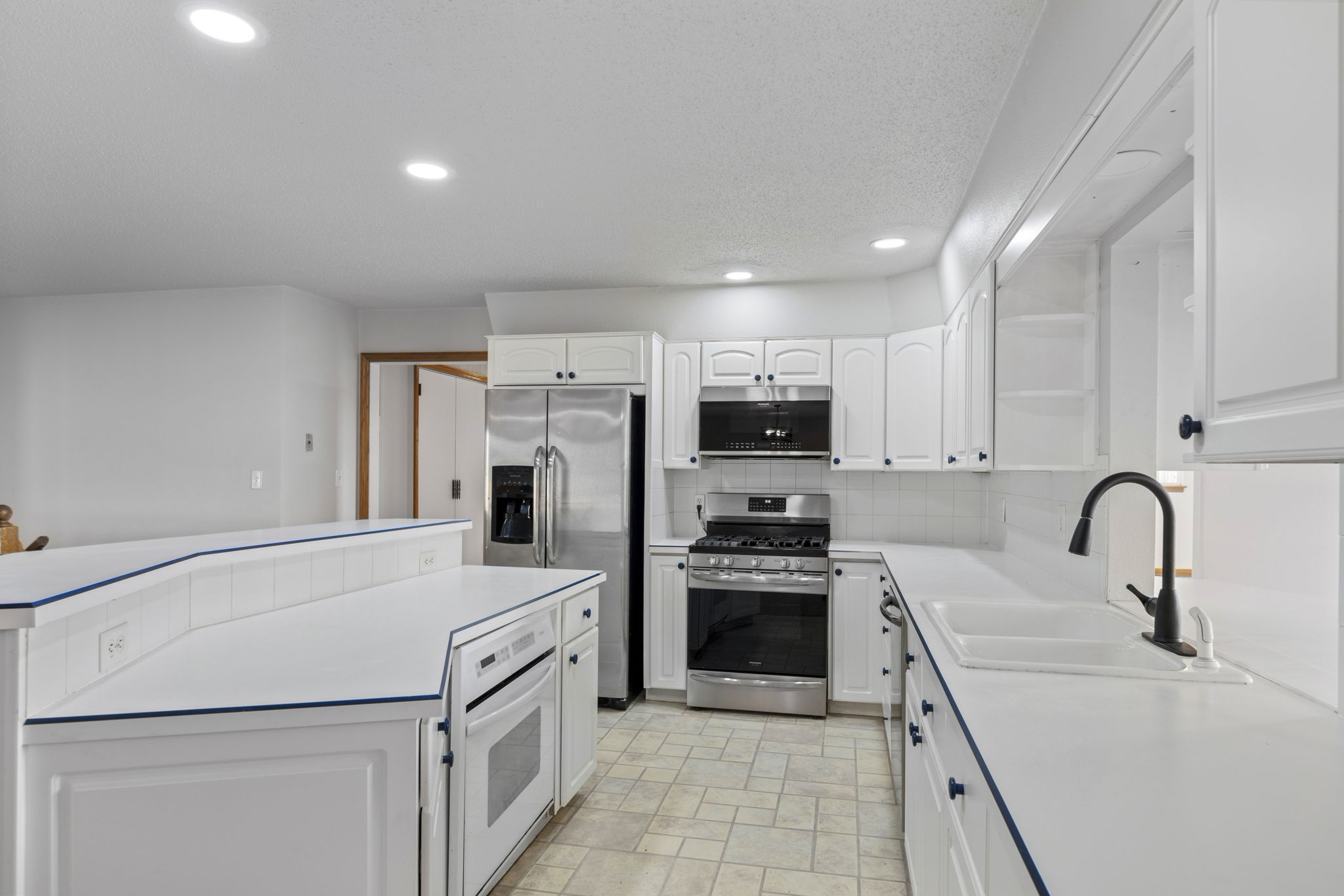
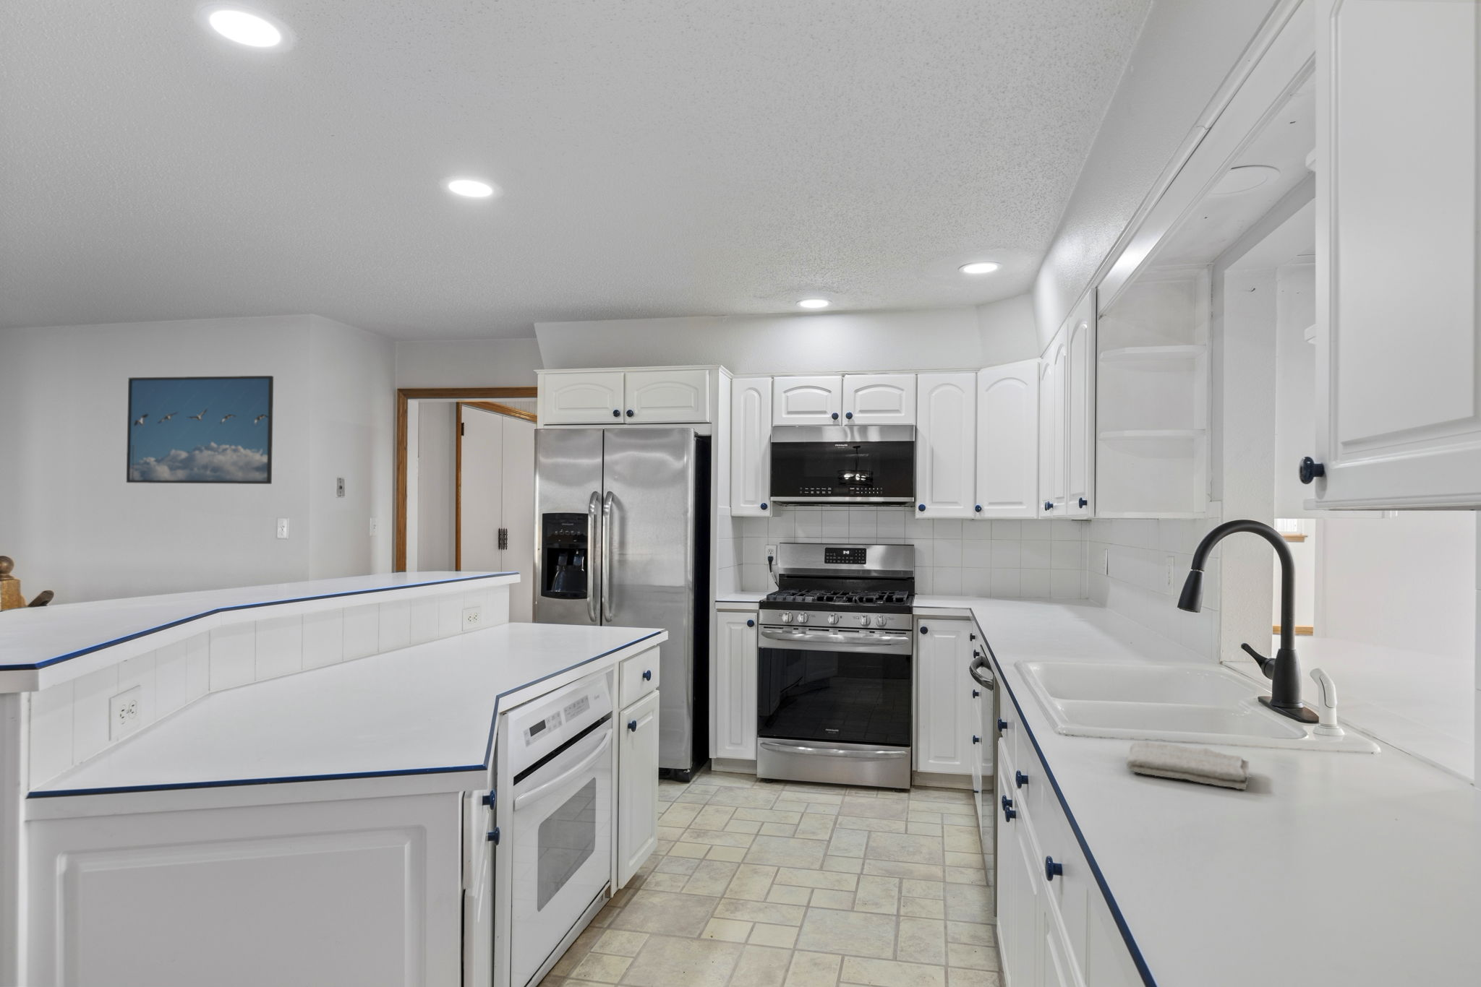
+ washcloth [1125,740,1253,791]
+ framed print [126,375,274,485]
